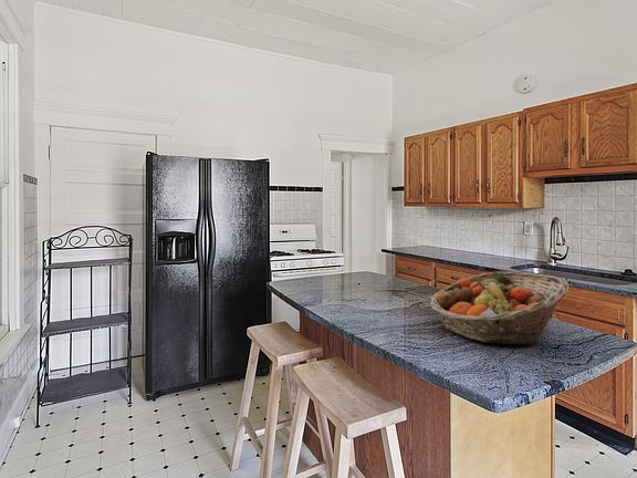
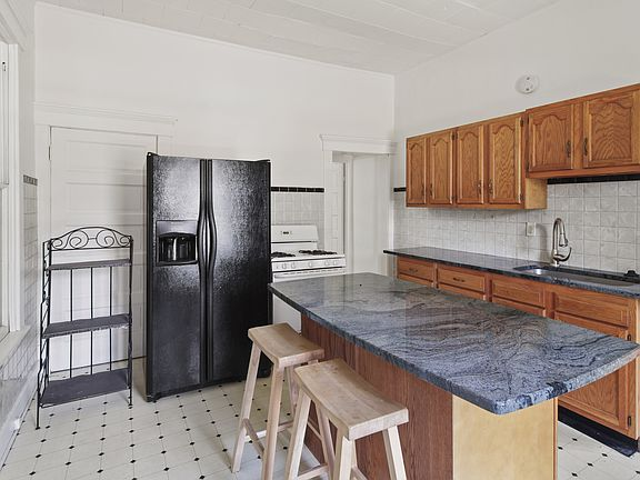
- fruit basket [429,271,570,345]
